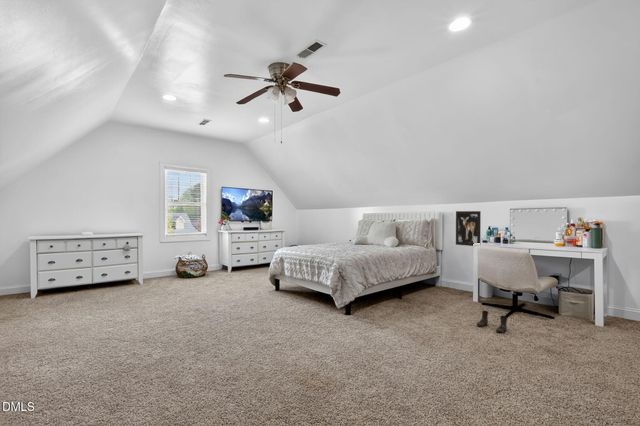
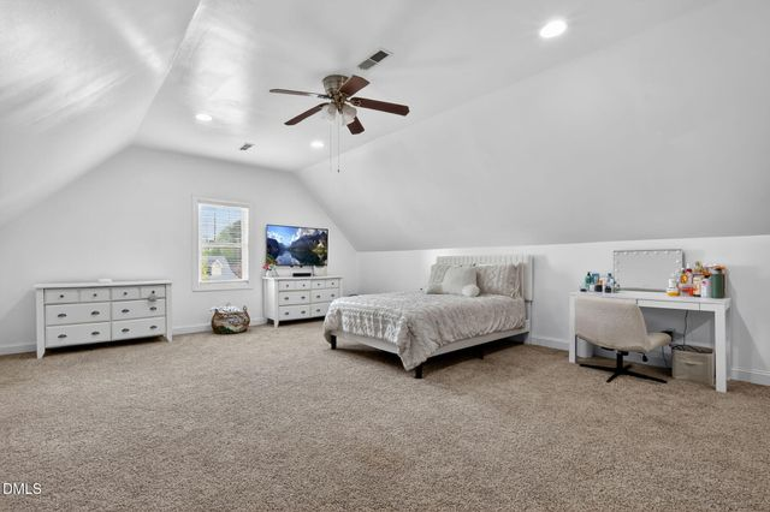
- wall art [455,210,482,247]
- boots [476,310,508,334]
